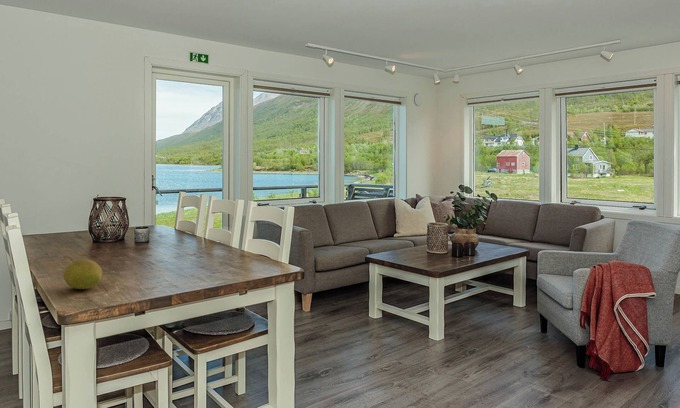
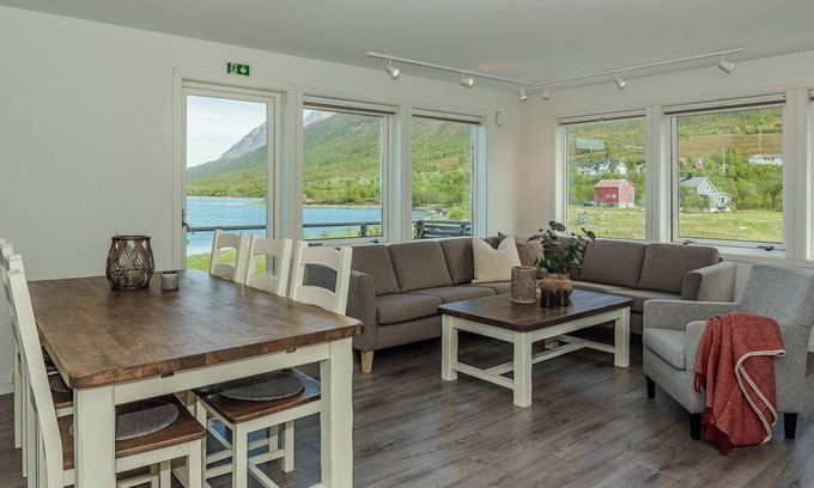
- fruit [63,258,103,290]
